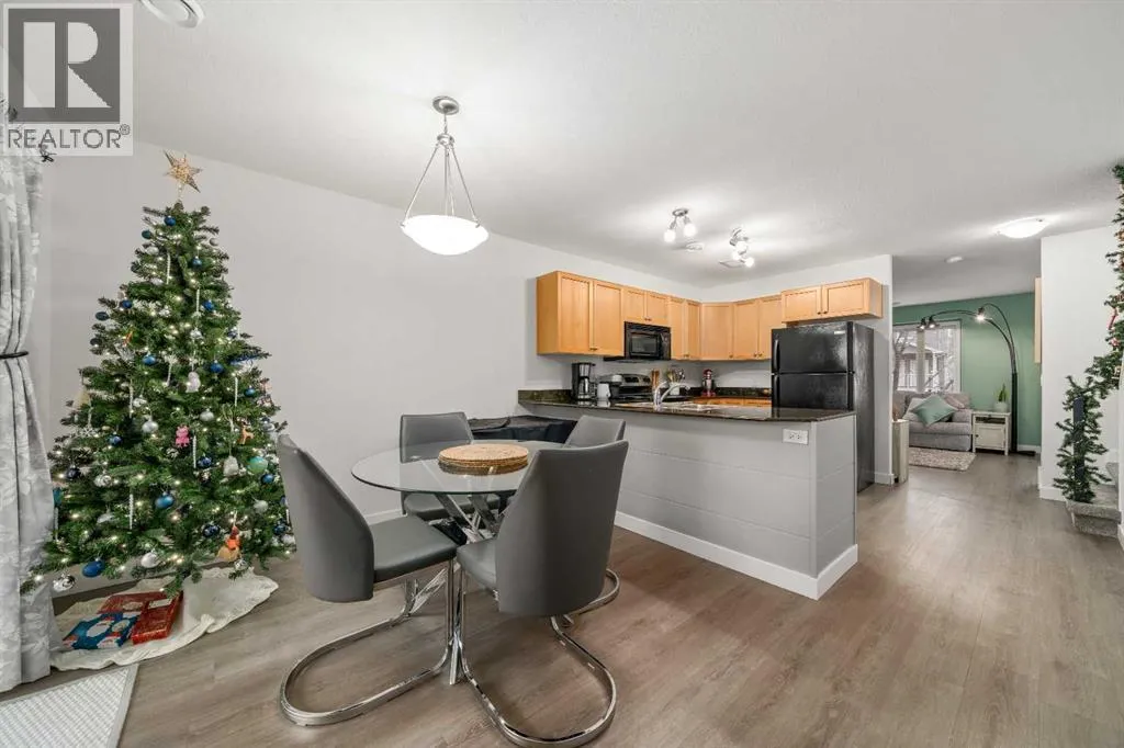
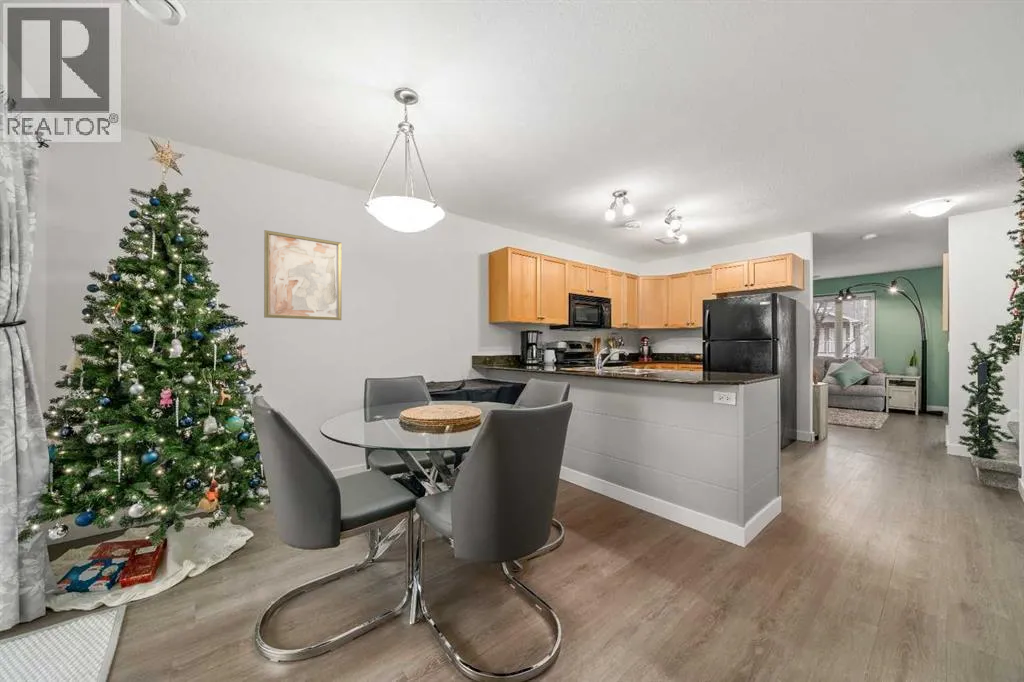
+ wall art [263,229,343,321]
